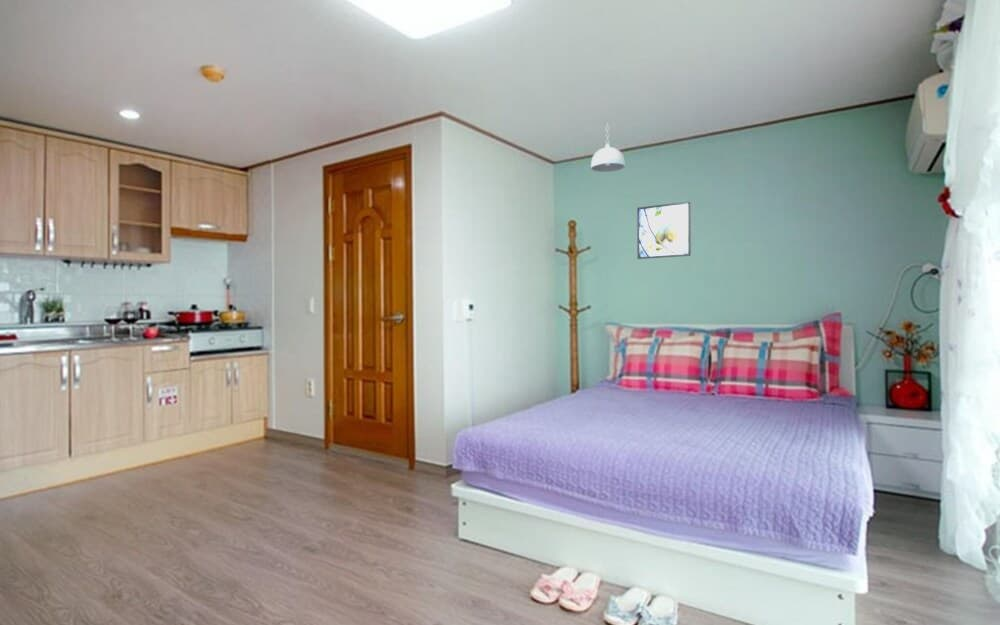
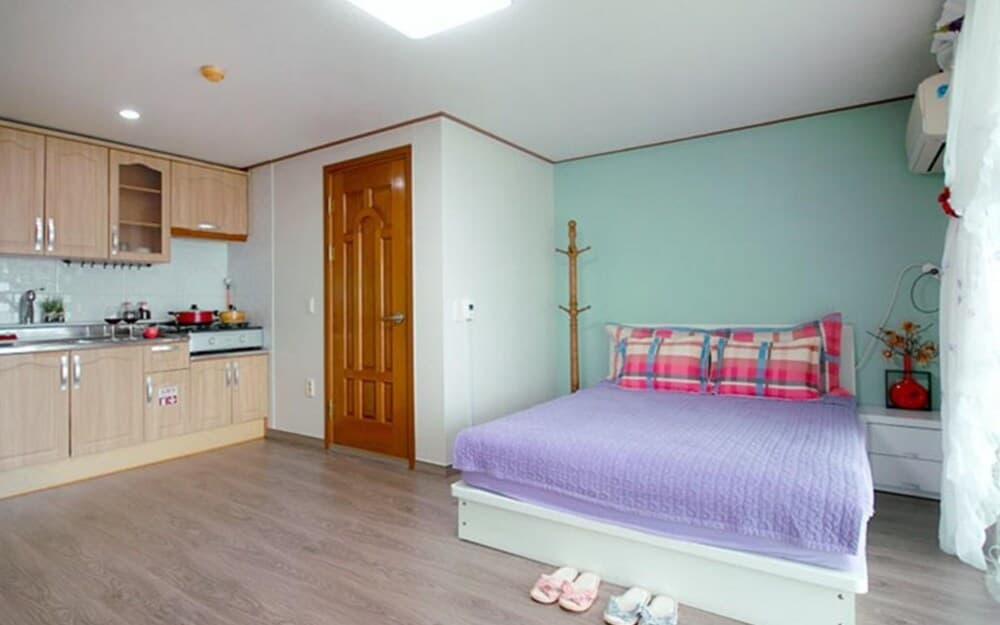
- pendant light [590,122,626,173]
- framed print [636,200,692,260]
